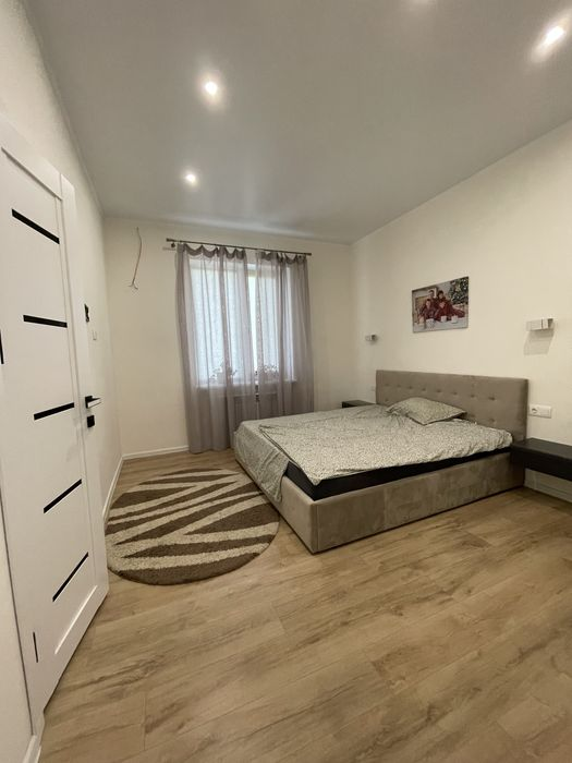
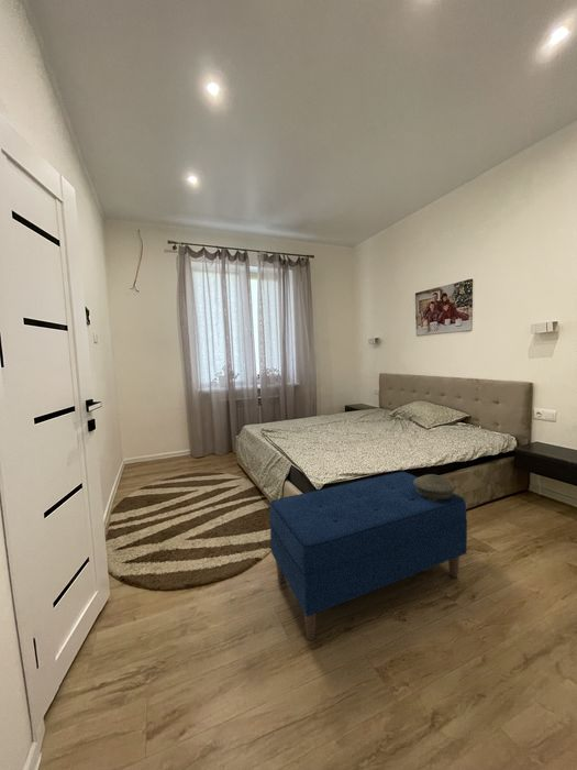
+ bench [268,471,468,641]
+ decorative box [413,473,457,502]
